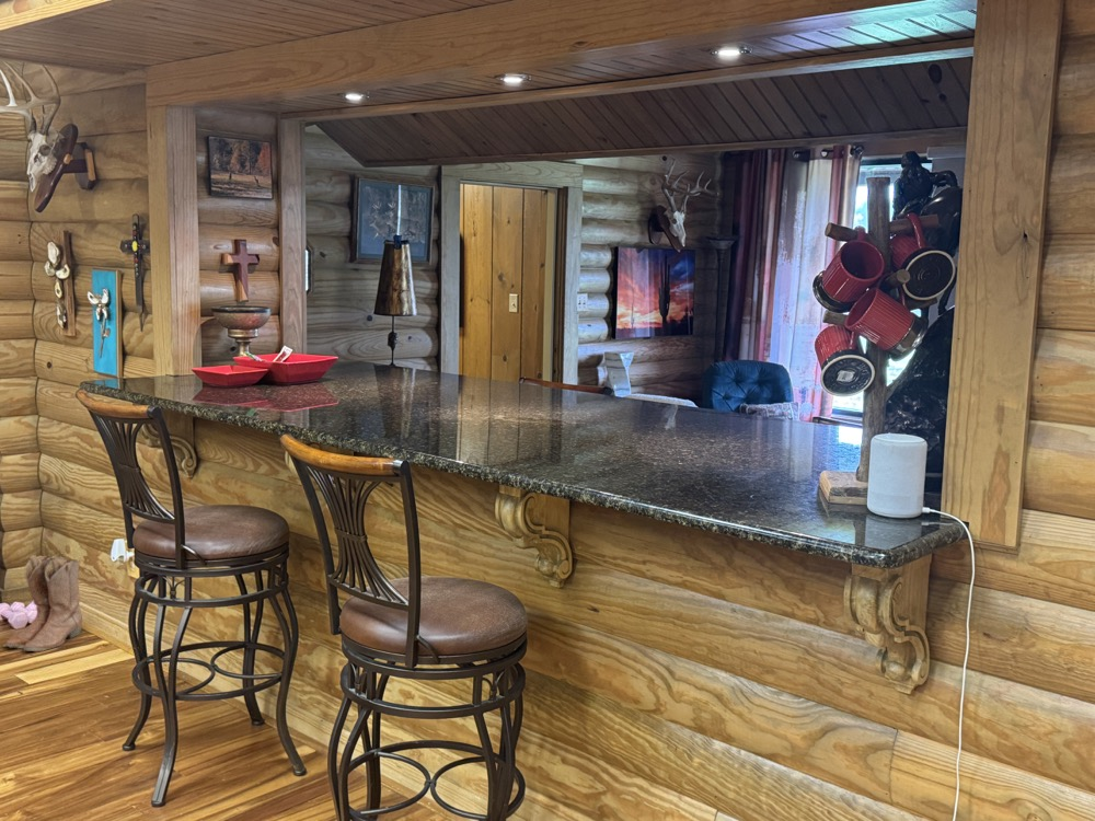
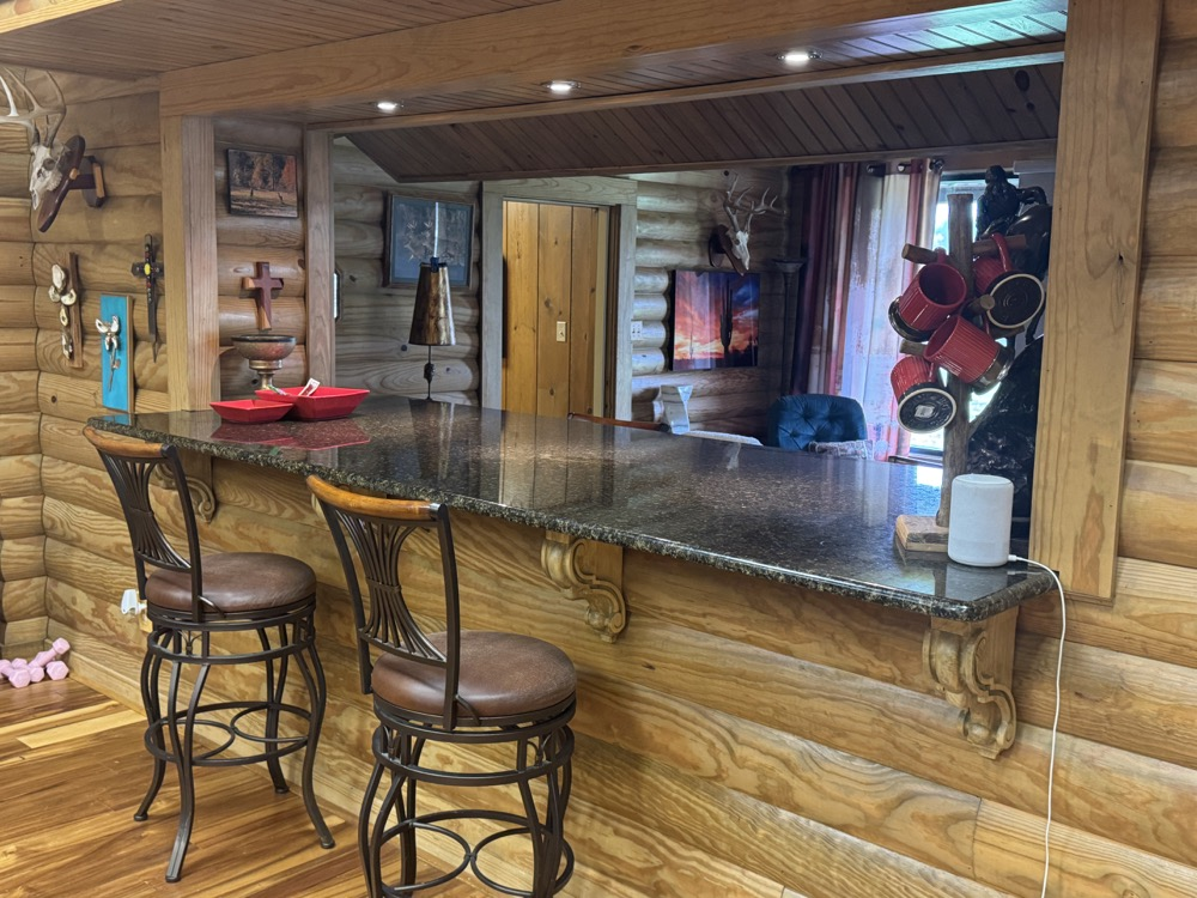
- boots [2,554,83,654]
